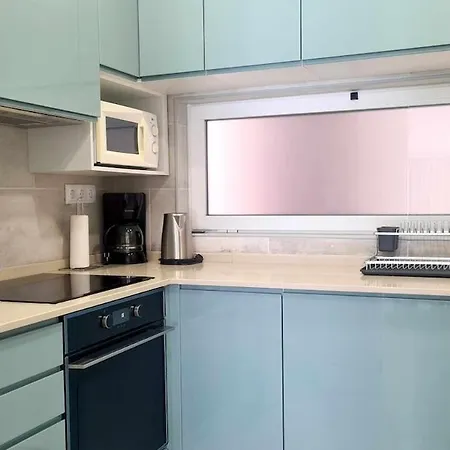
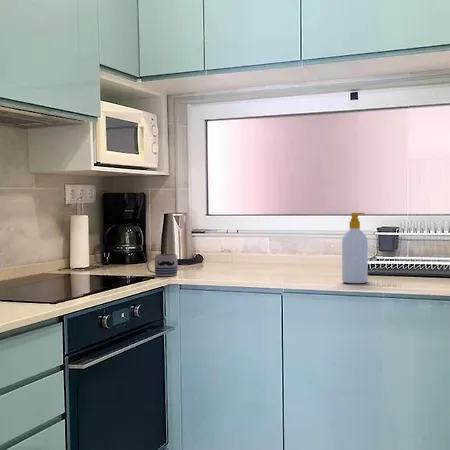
+ soap bottle [341,212,369,284]
+ mug [146,253,179,277]
